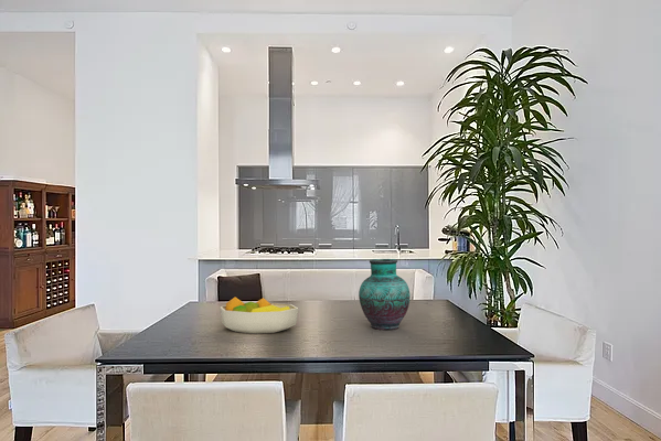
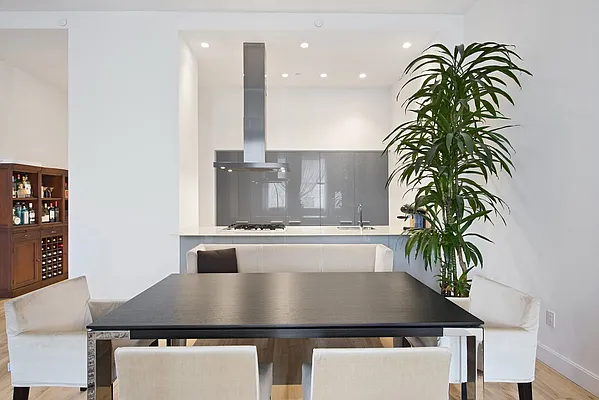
- vase [358,258,412,331]
- fruit bowl [218,297,299,334]
